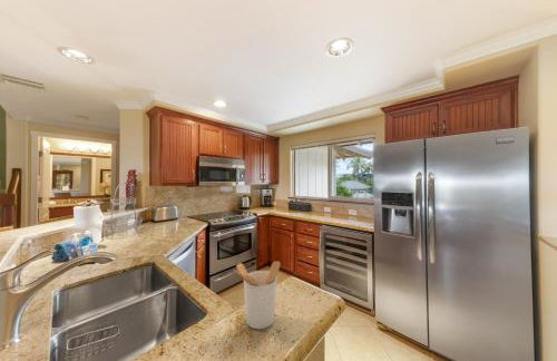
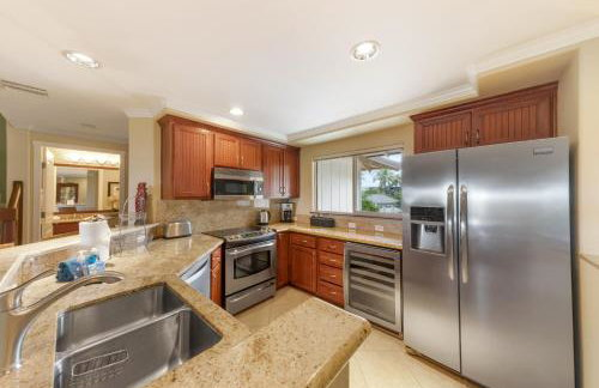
- utensil holder [233,261,282,330]
